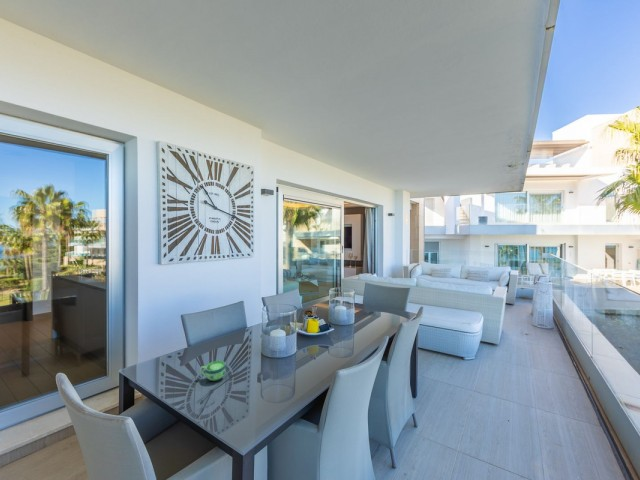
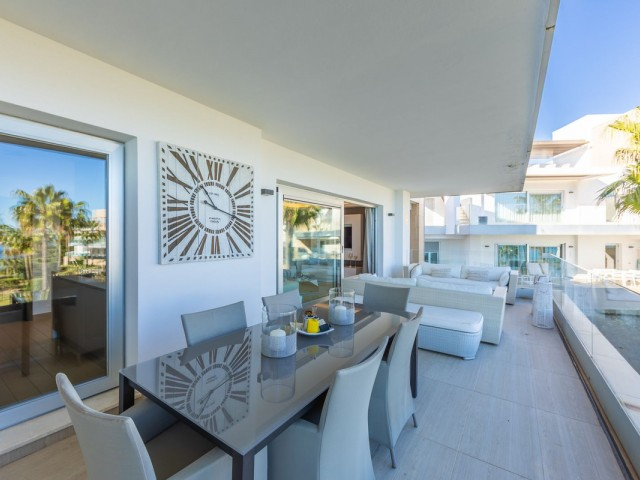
- cup [199,360,226,382]
